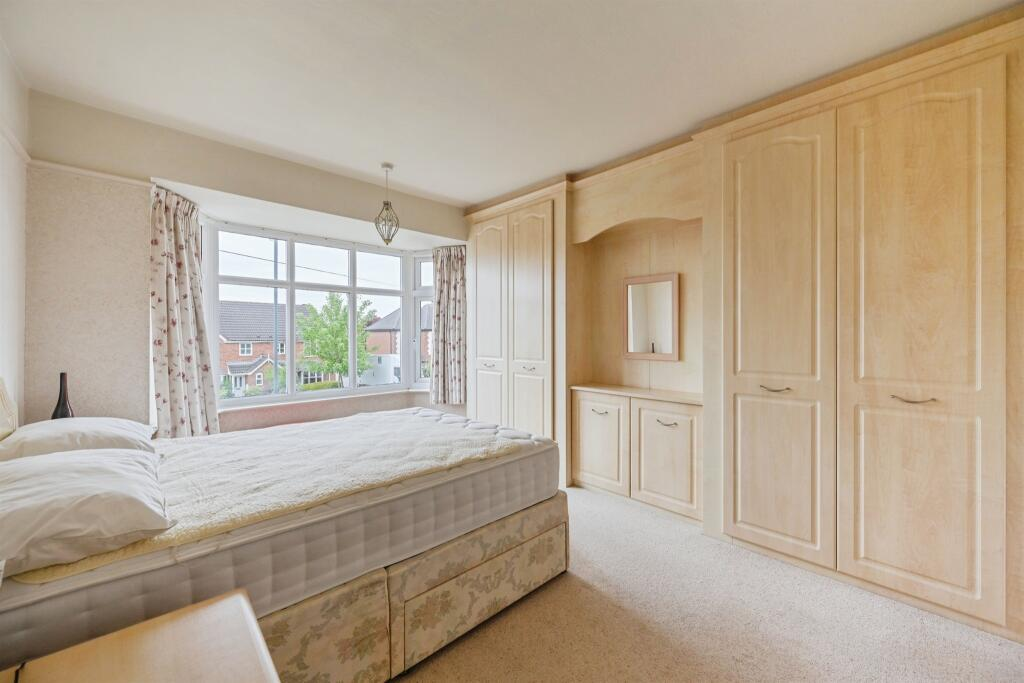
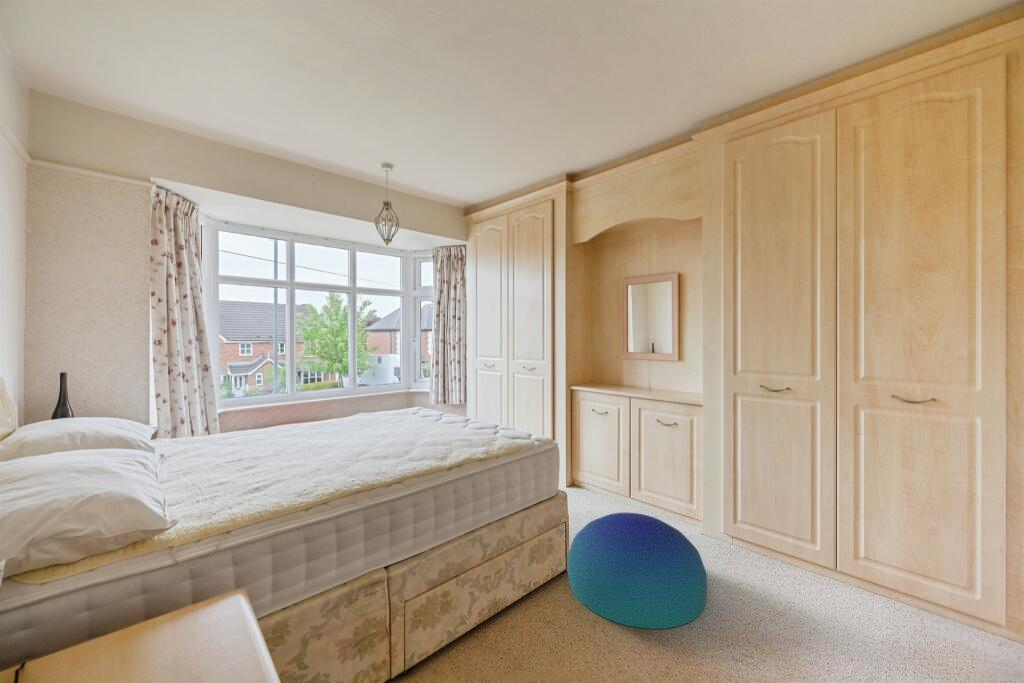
+ pouf [567,511,708,630]
